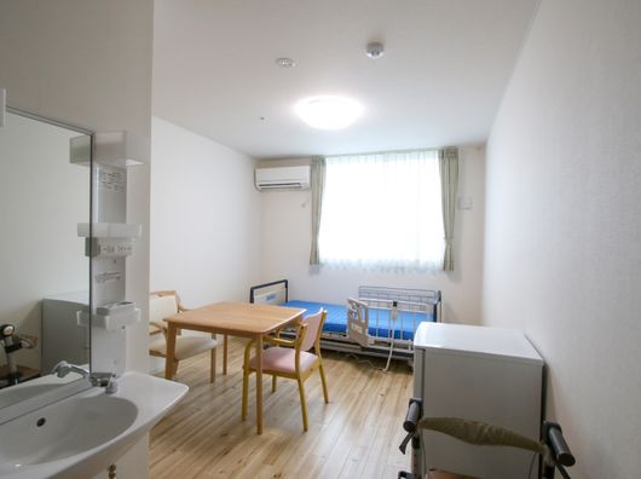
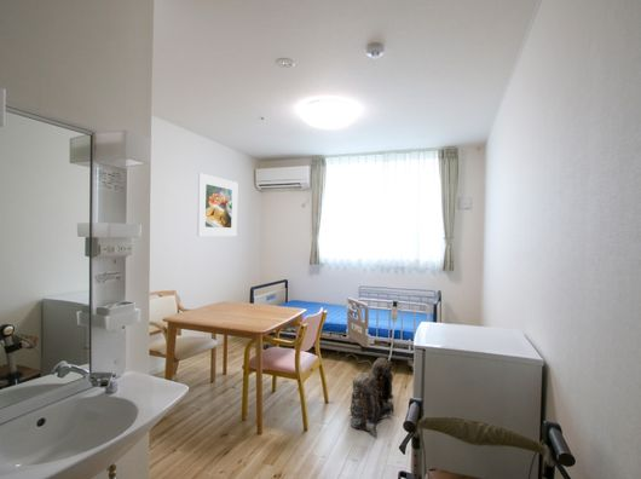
+ backpack [348,357,395,437]
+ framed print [196,172,239,237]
